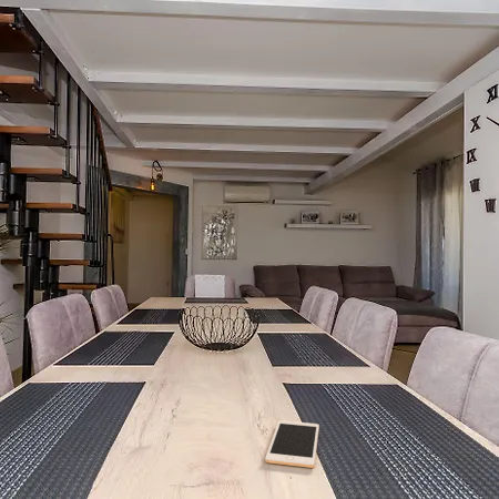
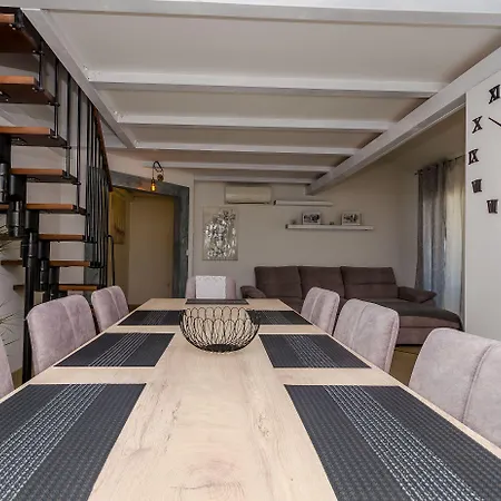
- cell phone [264,419,320,469]
